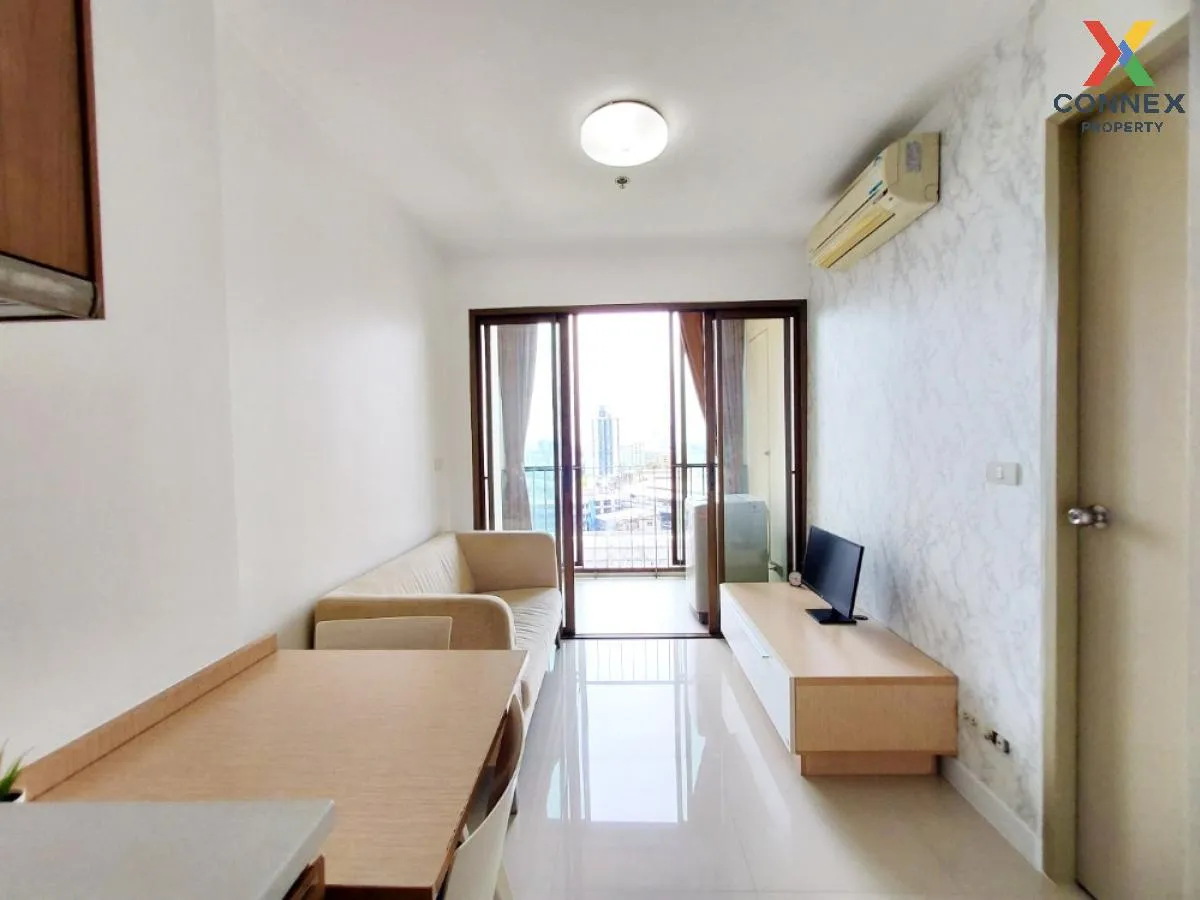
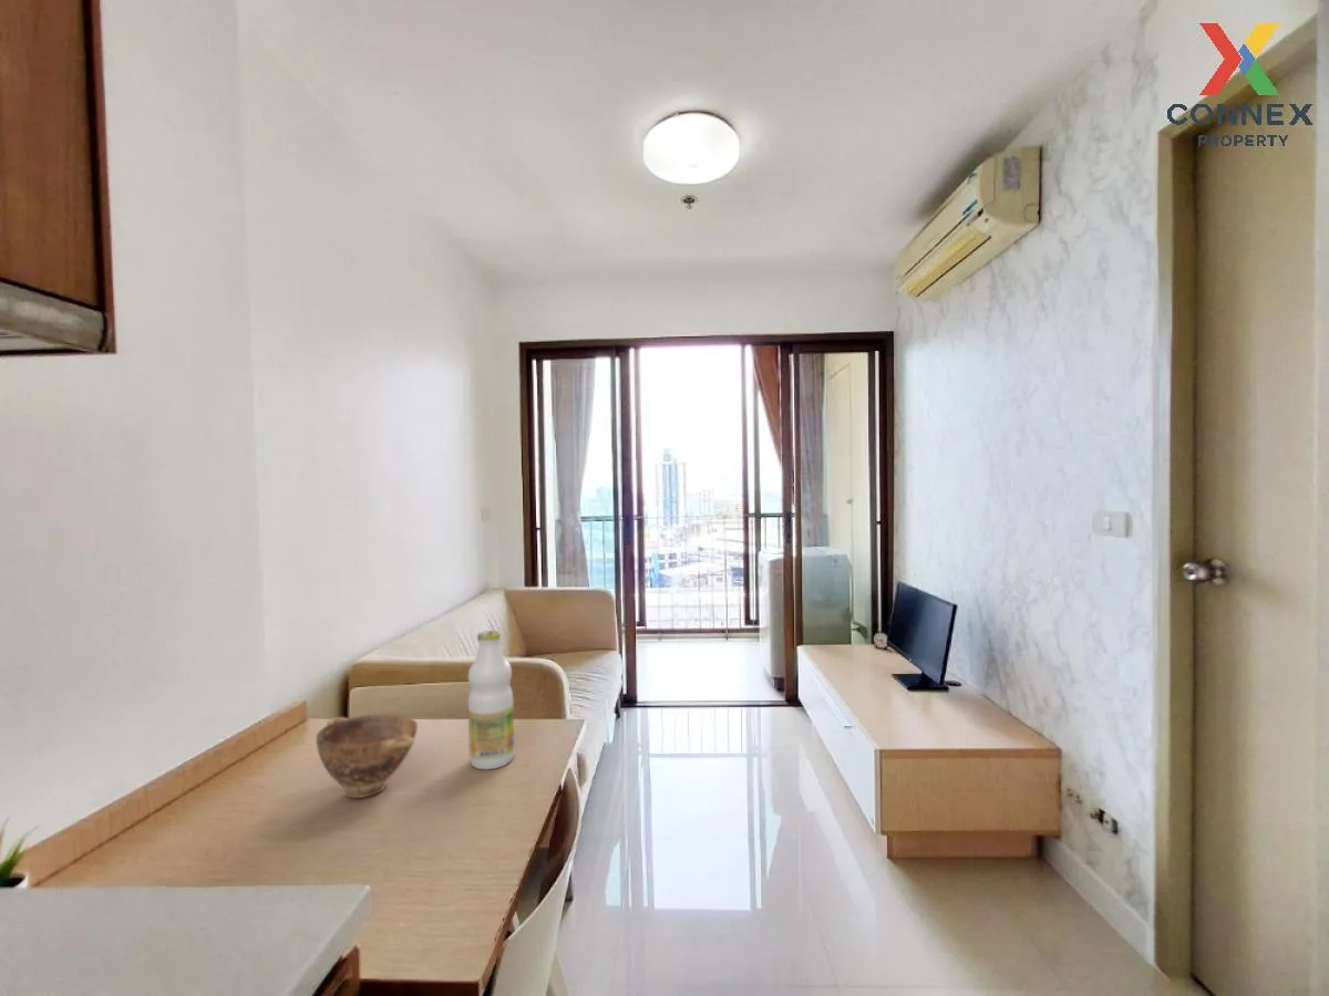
+ bowl [316,714,419,799]
+ bottle [467,630,515,770]
